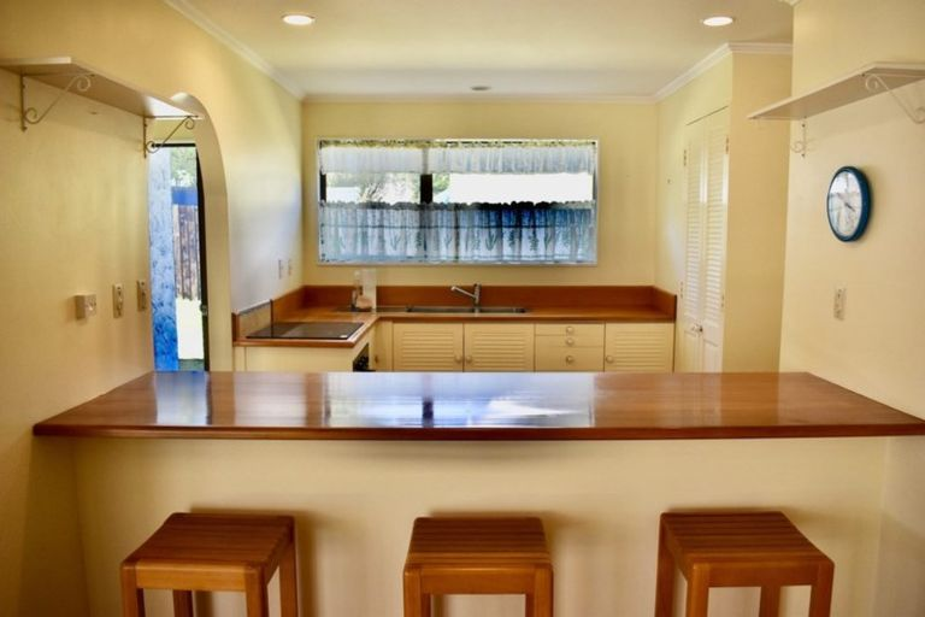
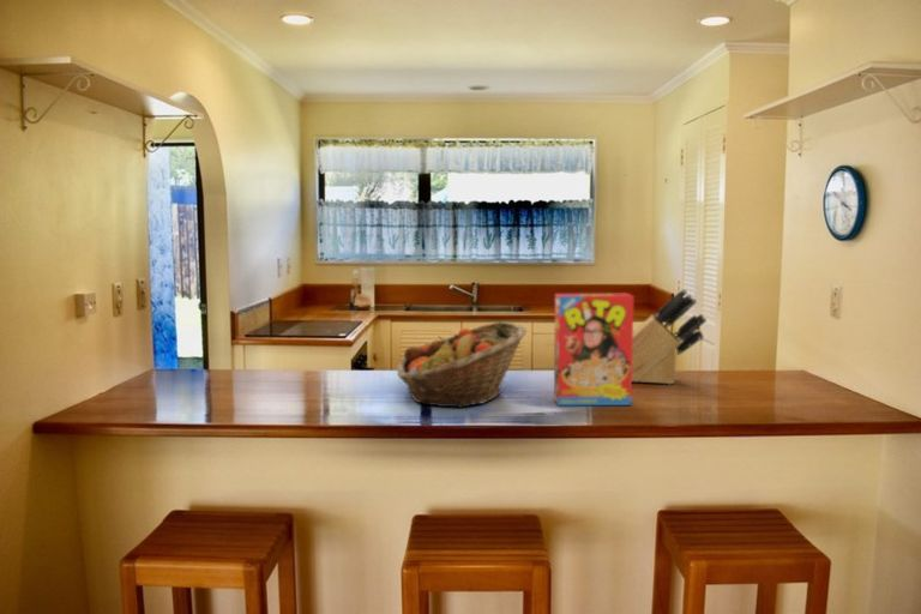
+ knife block [632,288,708,385]
+ cereal box [553,291,636,407]
+ fruit basket [396,320,529,409]
